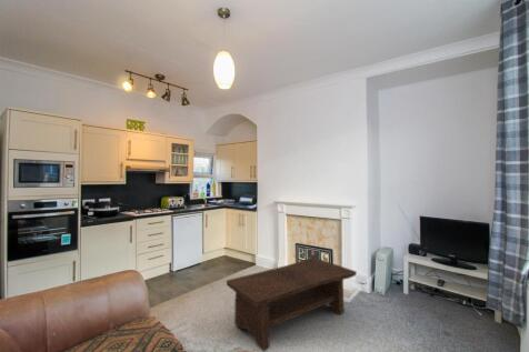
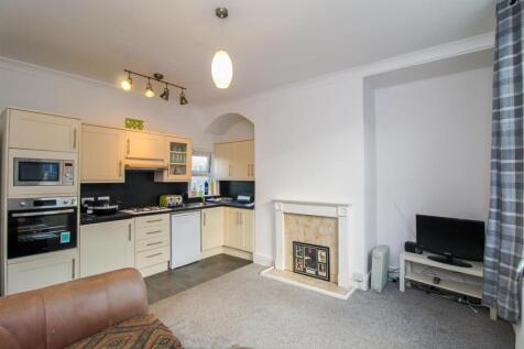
- coffee table [226,257,358,352]
